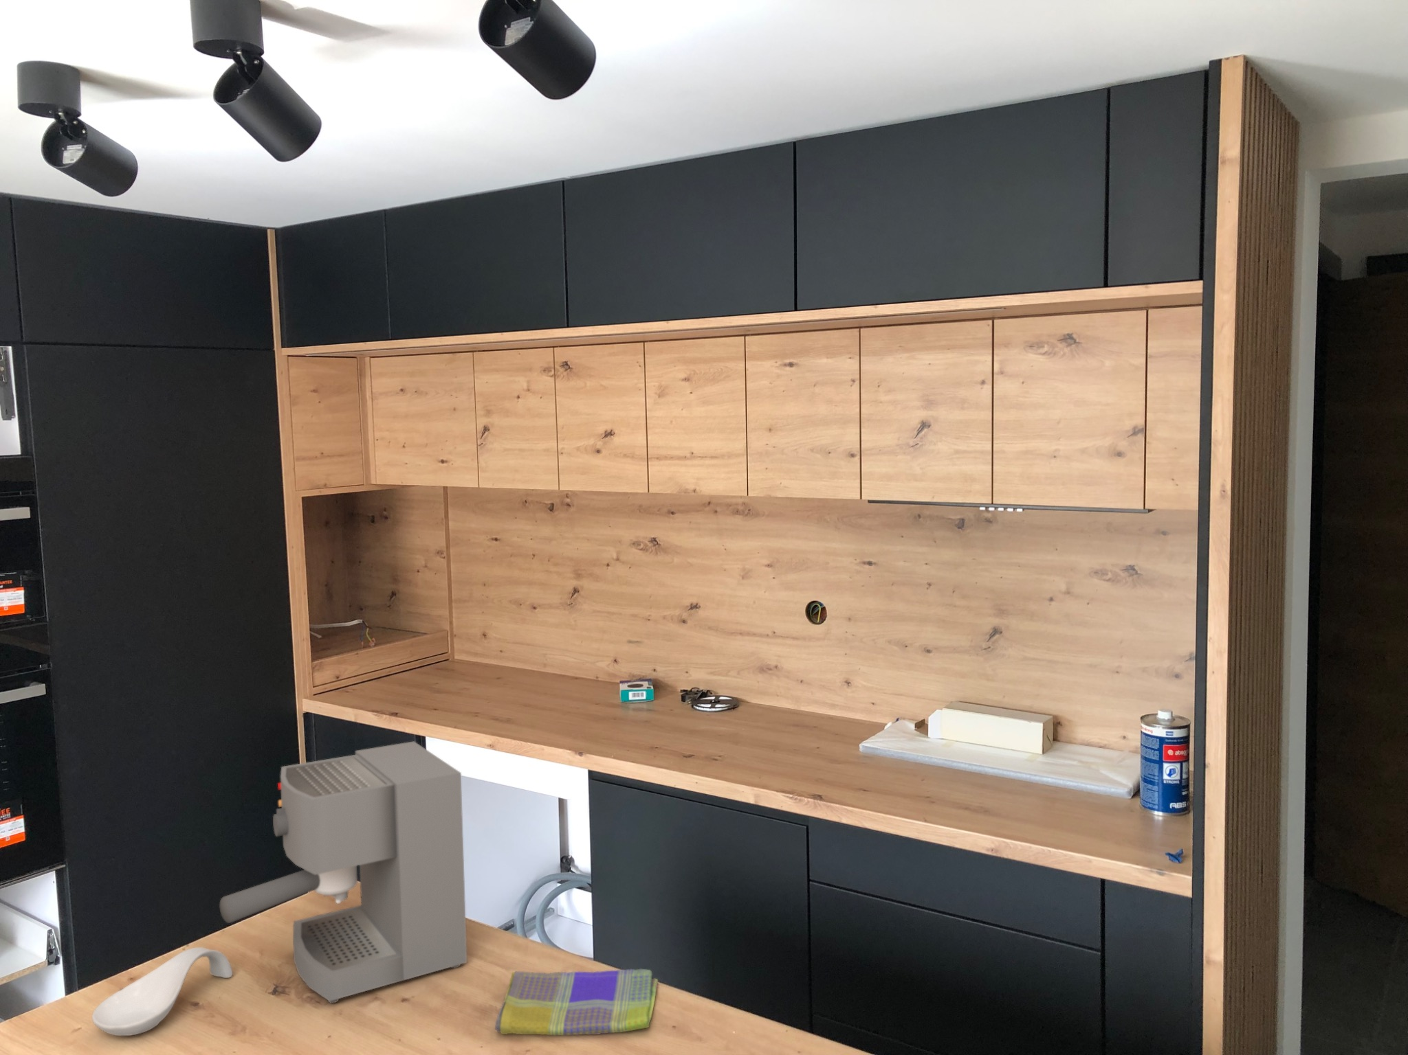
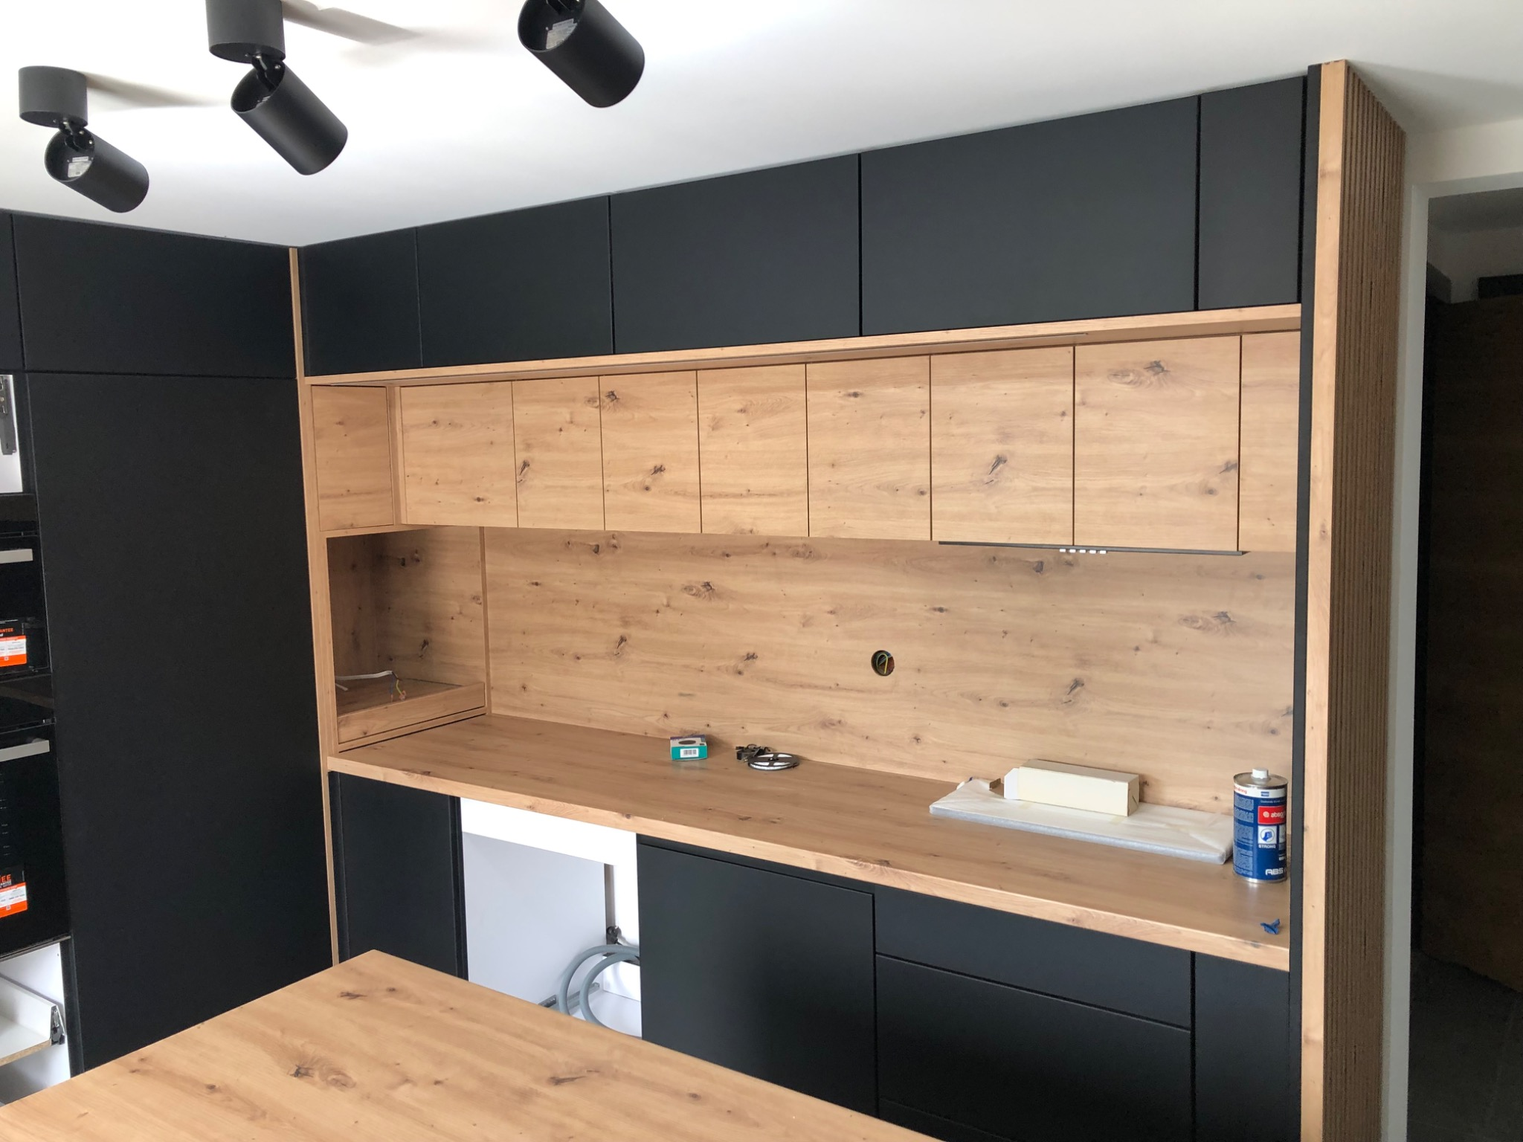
- coffee maker [218,741,468,1004]
- dish towel [494,969,659,1036]
- spoon rest [91,946,233,1036]
